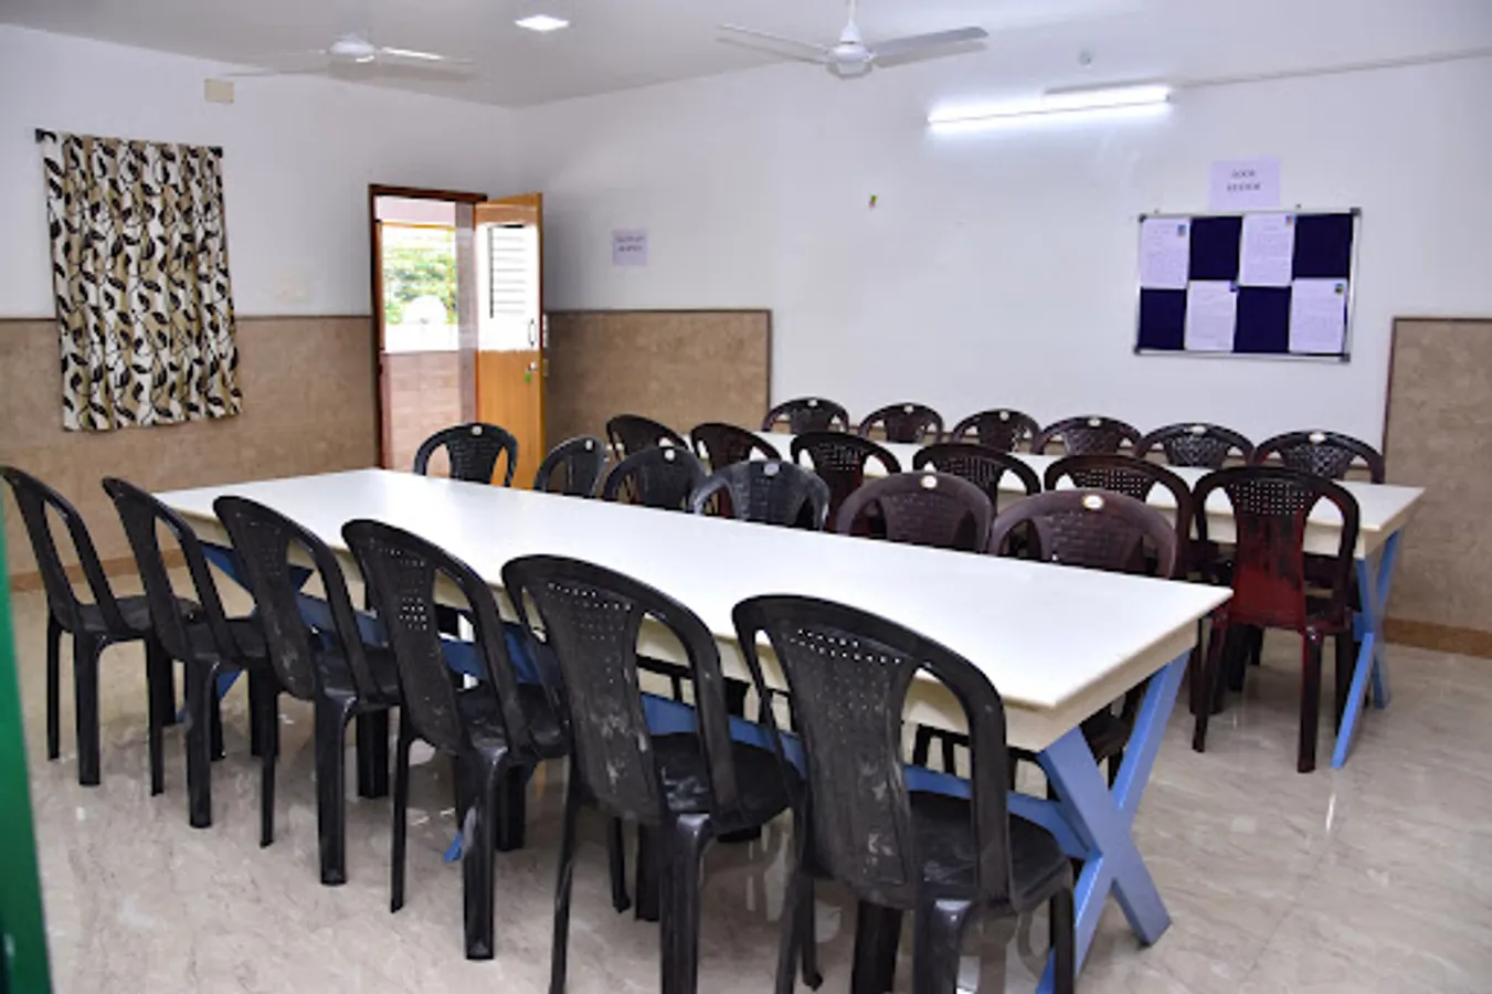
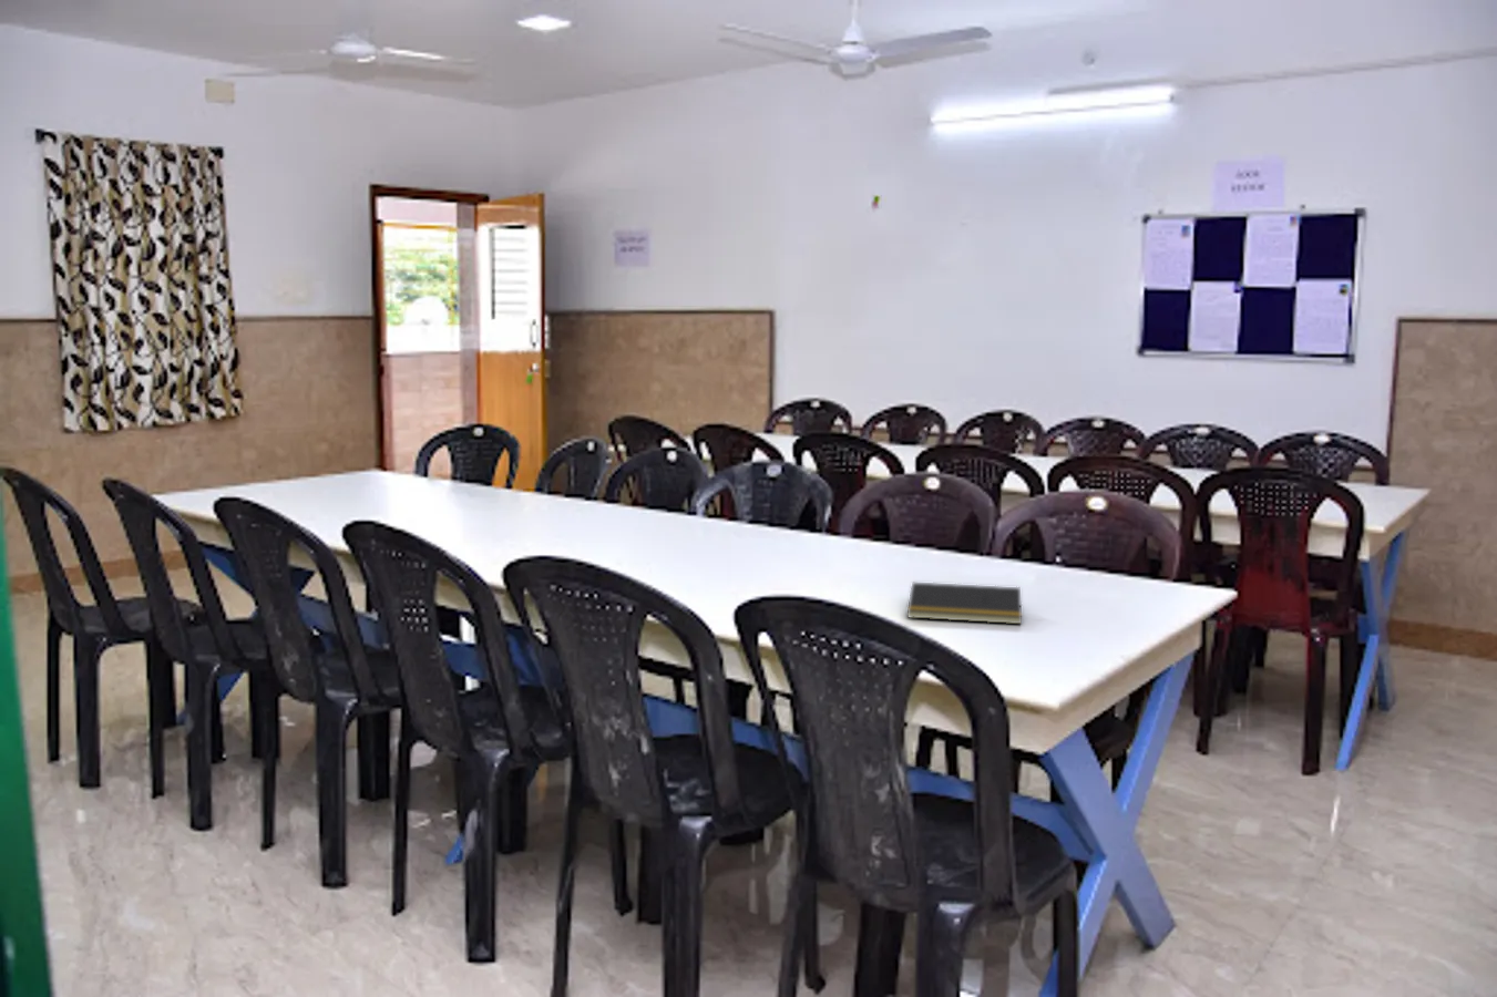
+ notepad [906,582,1023,624]
